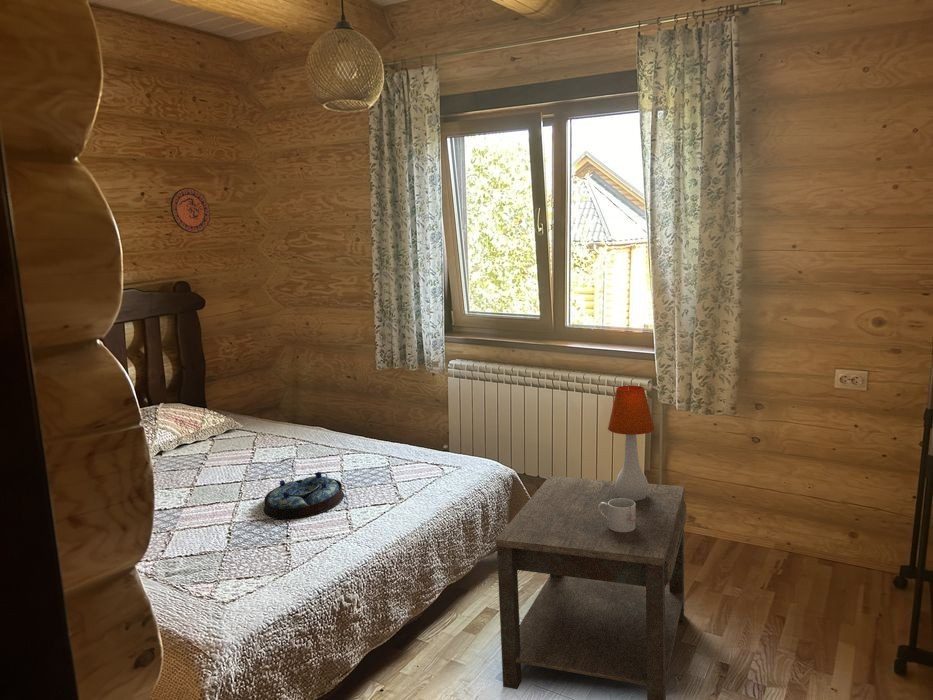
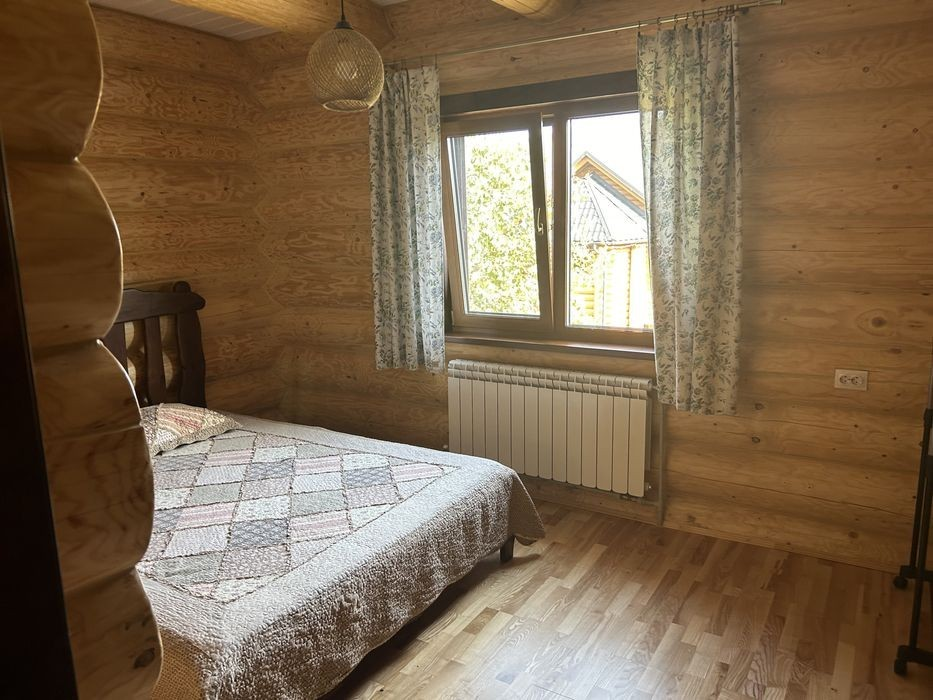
- decorative plate [170,187,211,234]
- side table [494,475,687,700]
- table lamp [607,385,655,501]
- serving tray [263,471,345,520]
- mug [598,498,636,532]
